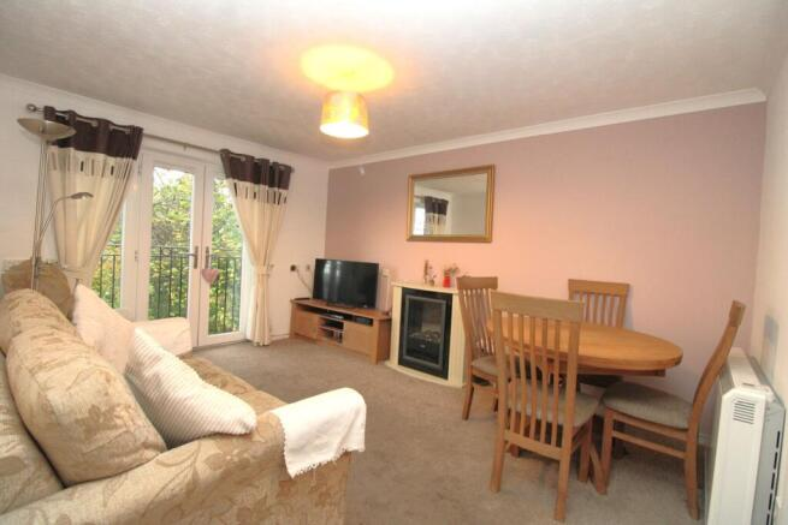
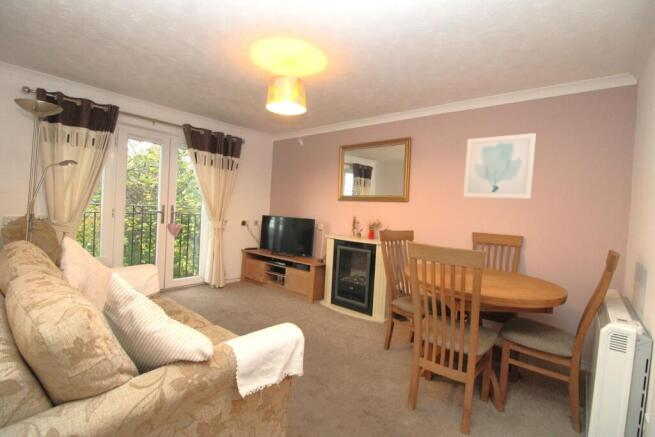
+ wall art [462,132,537,200]
